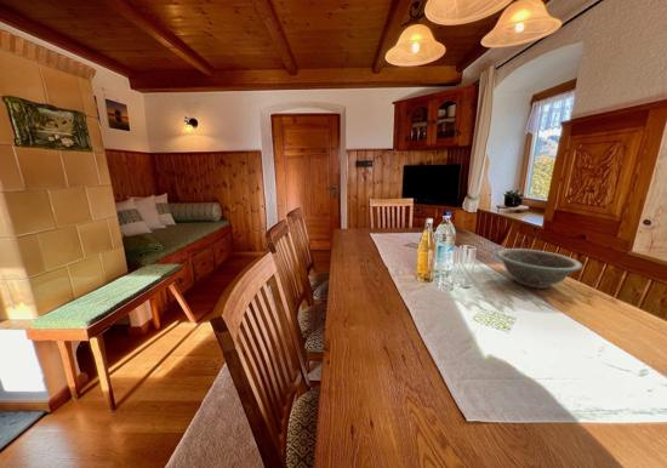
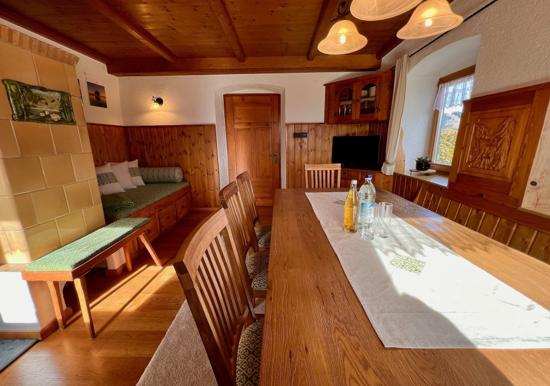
- decorative bowl [495,247,583,290]
